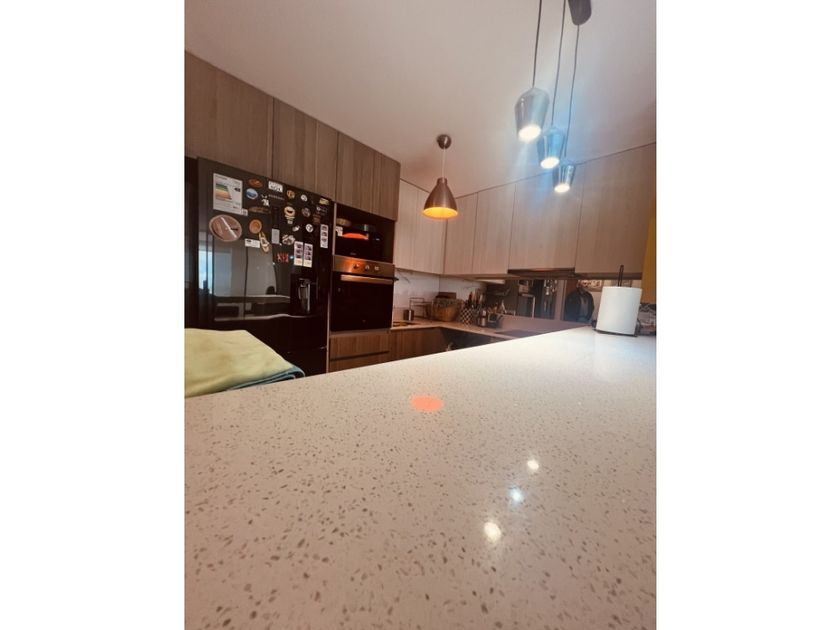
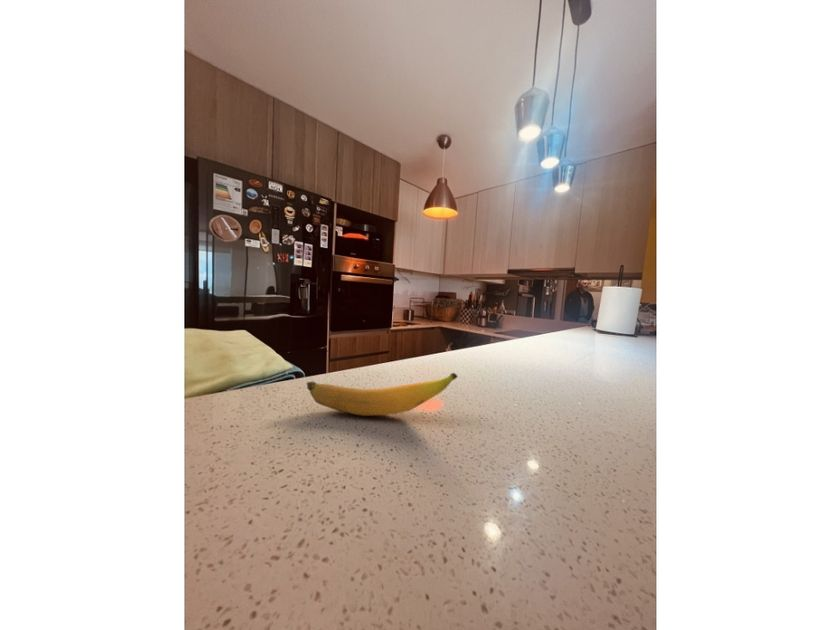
+ banana [306,372,459,417]
